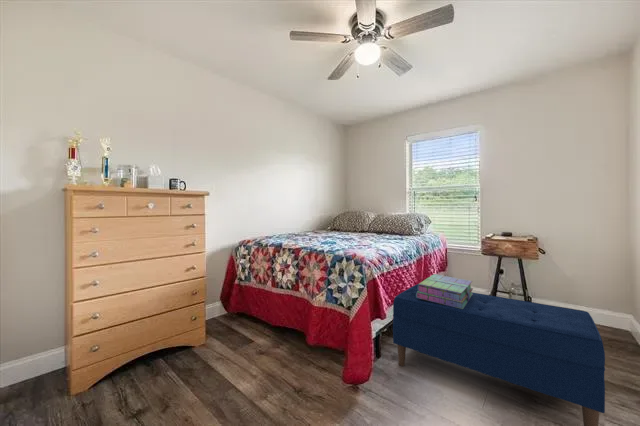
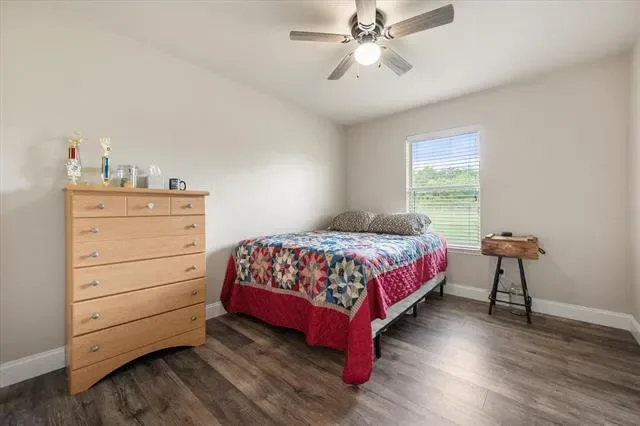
- bench [392,283,606,426]
- stack of books [416,273,474,309]
